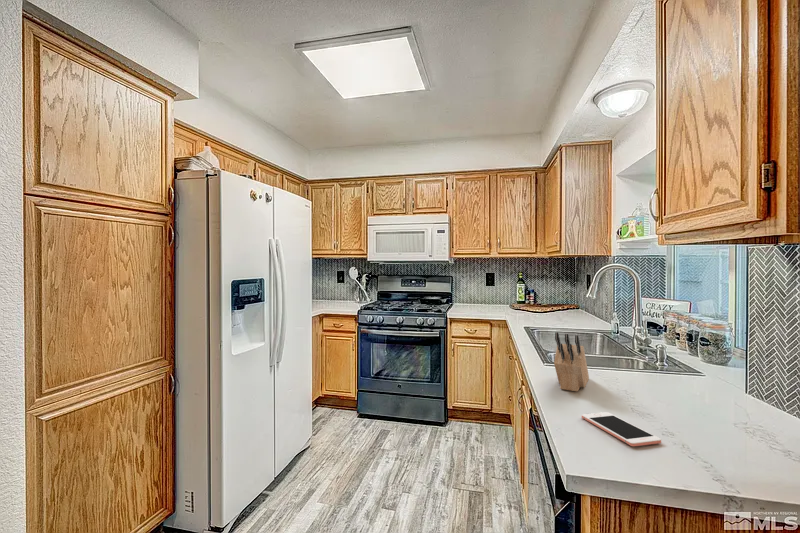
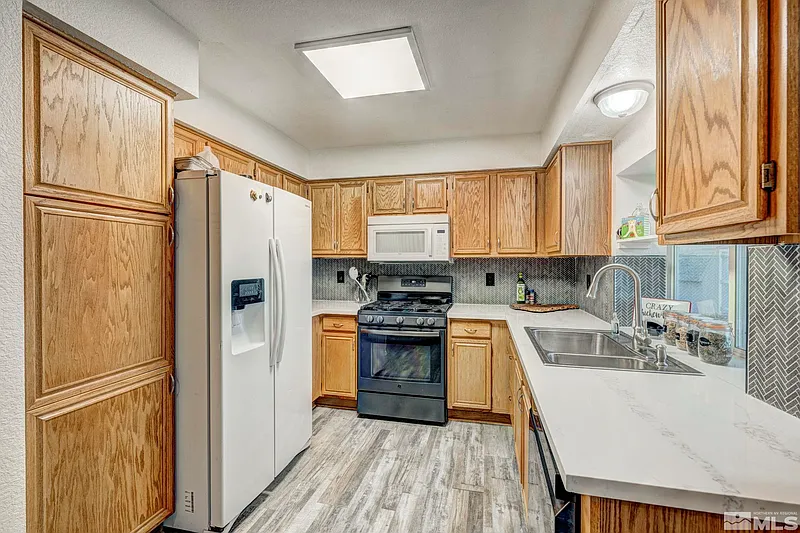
- knife block [553,331,590,392]
- cell phone [581,411,662,447]
